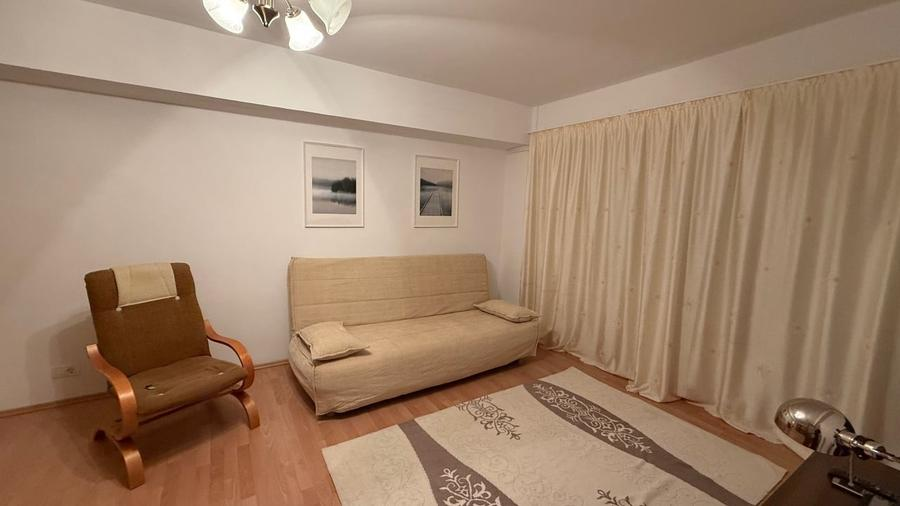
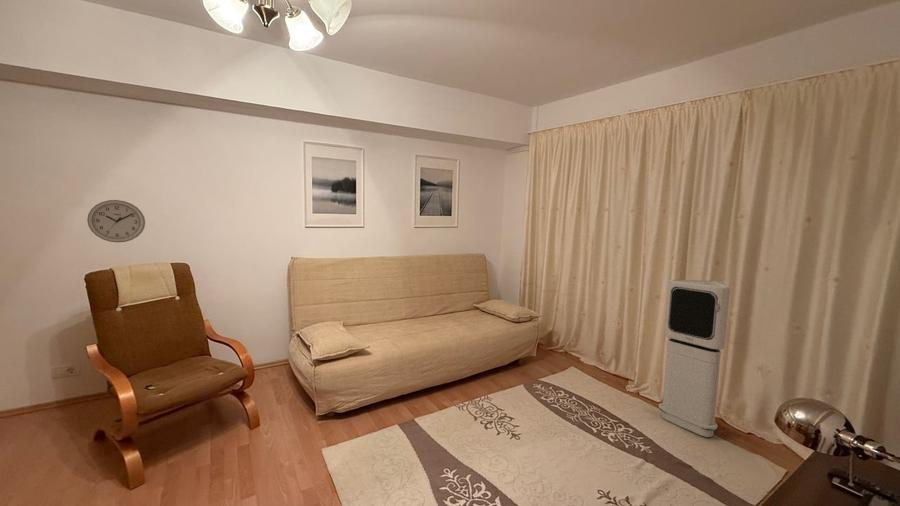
+ air purifier [658,279,731,438]
+ wall clock [86,199,146,244]
